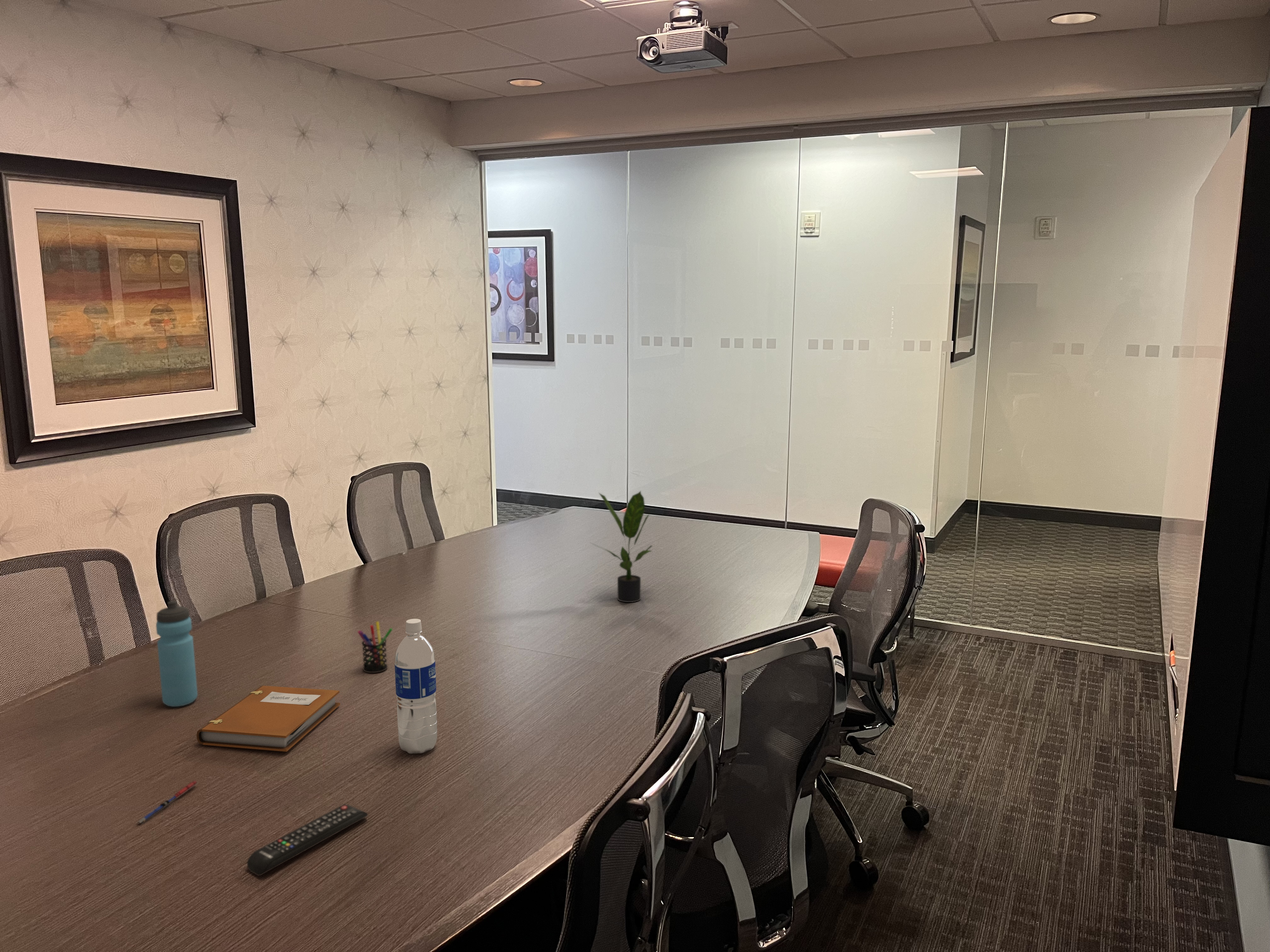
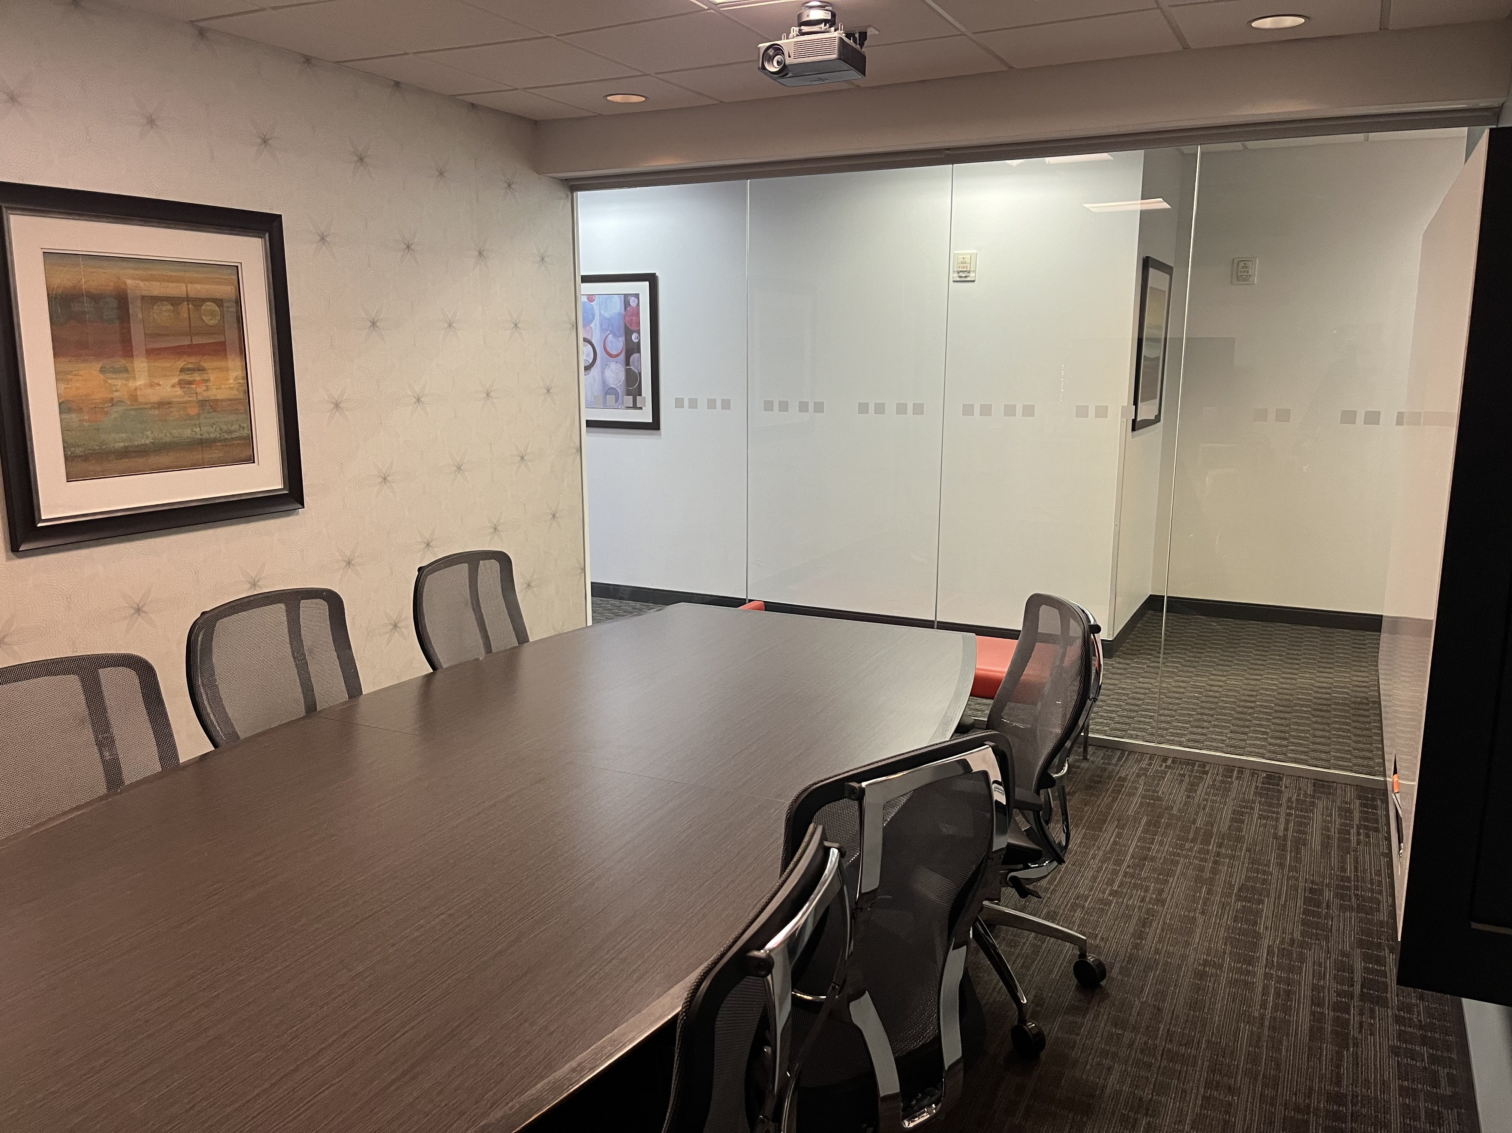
- water bottle [156,601,198,707]
- pen holder [358,621,393,673]
- notebook [196,685,340,752]
- water bottle [394,618,438,754]
- pen [136,780,198,824]
- potted plant [590,490,653,603]
- remote control [247,804,368,876]
